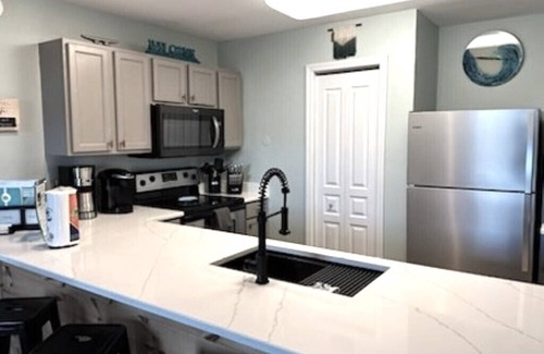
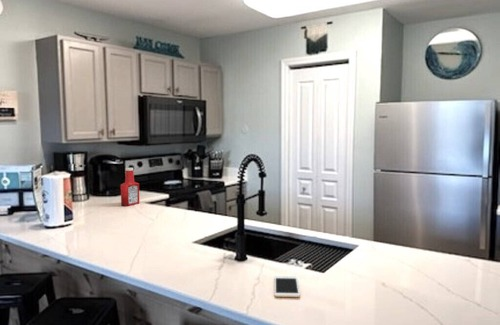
+ cell phone [273,275,301,298]
+ soap bottle [120,167,140,207]
